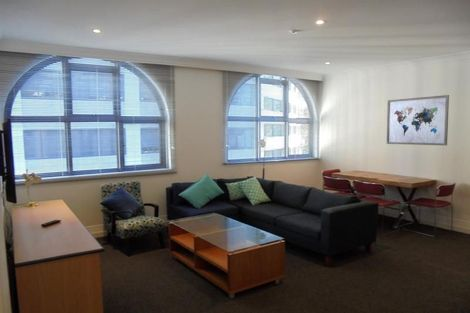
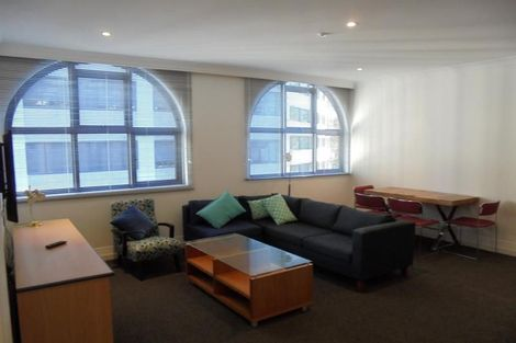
- wall art [386,94,450,146]
